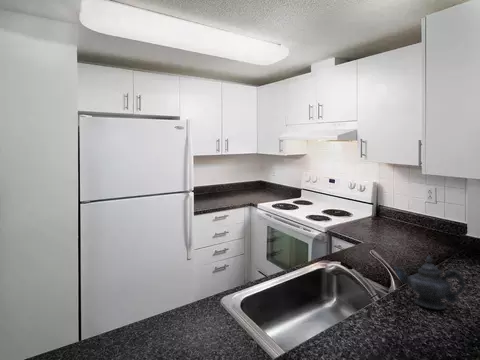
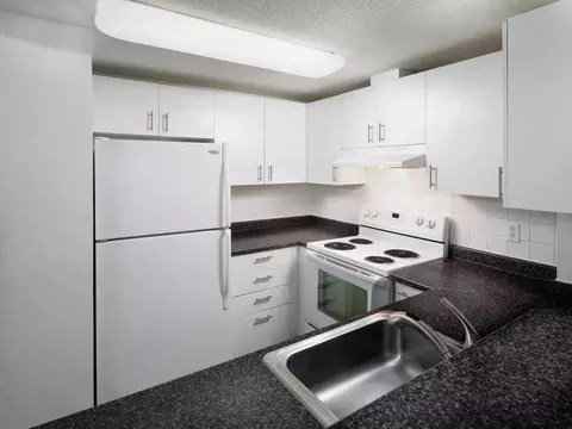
- teapot [393,254,466,310]
